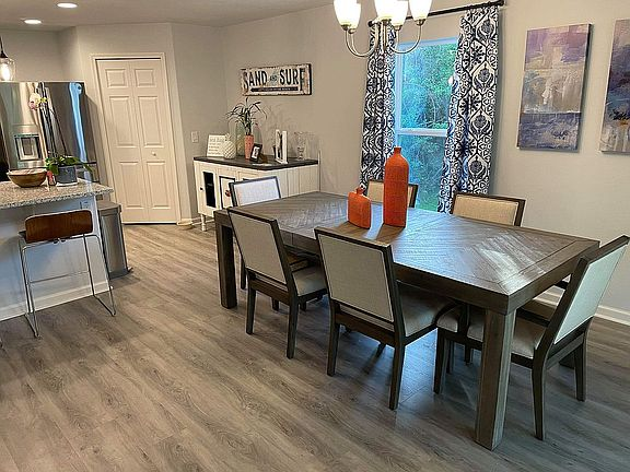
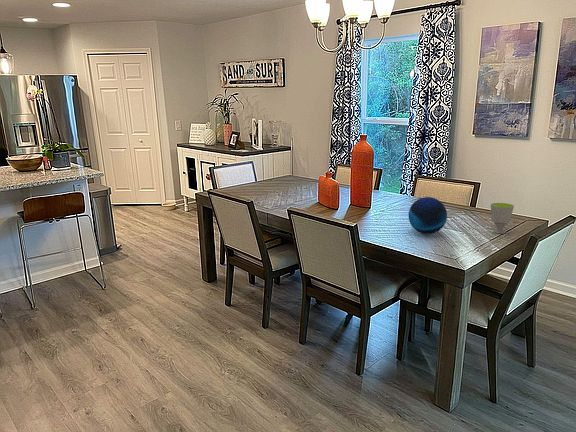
+ cup [490,202,515,235]
+ decorative orb [408,196,448,235]
